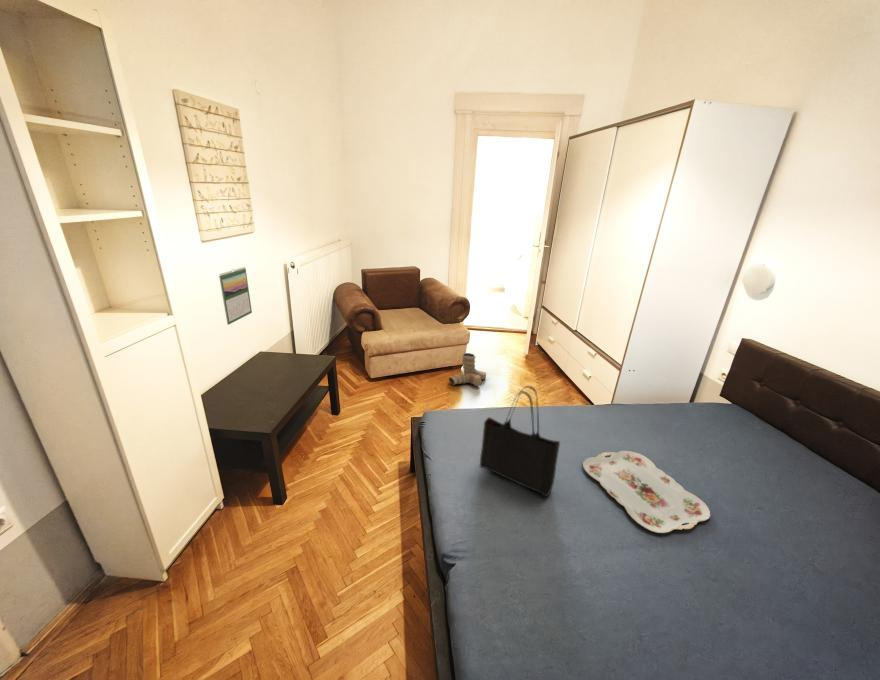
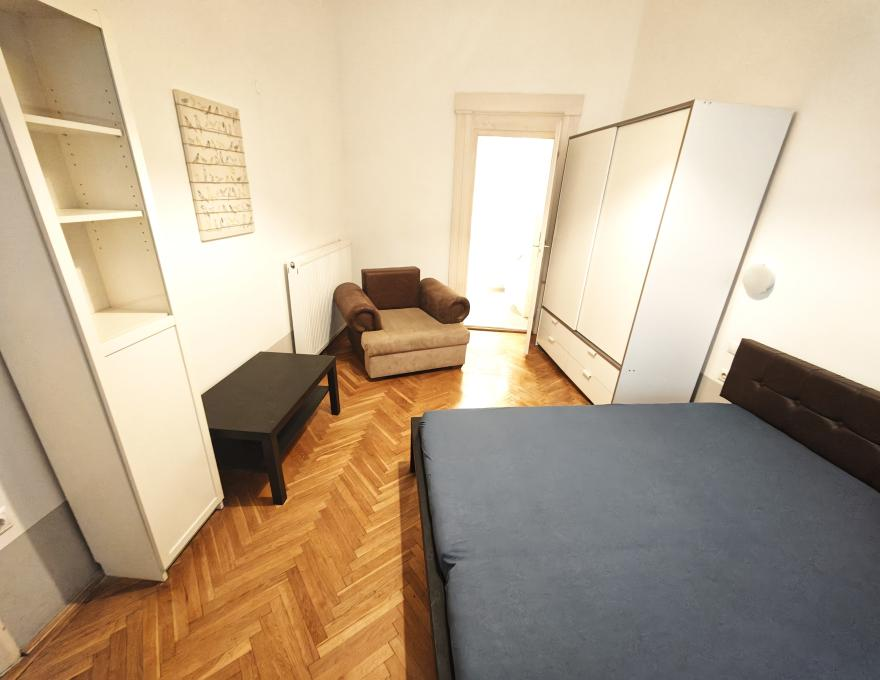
- serving tray [582,450,711,534]
- boots [448,352,487,387]
- tote bag [479,385,561,499]
- calendar [218,266,253,326]
